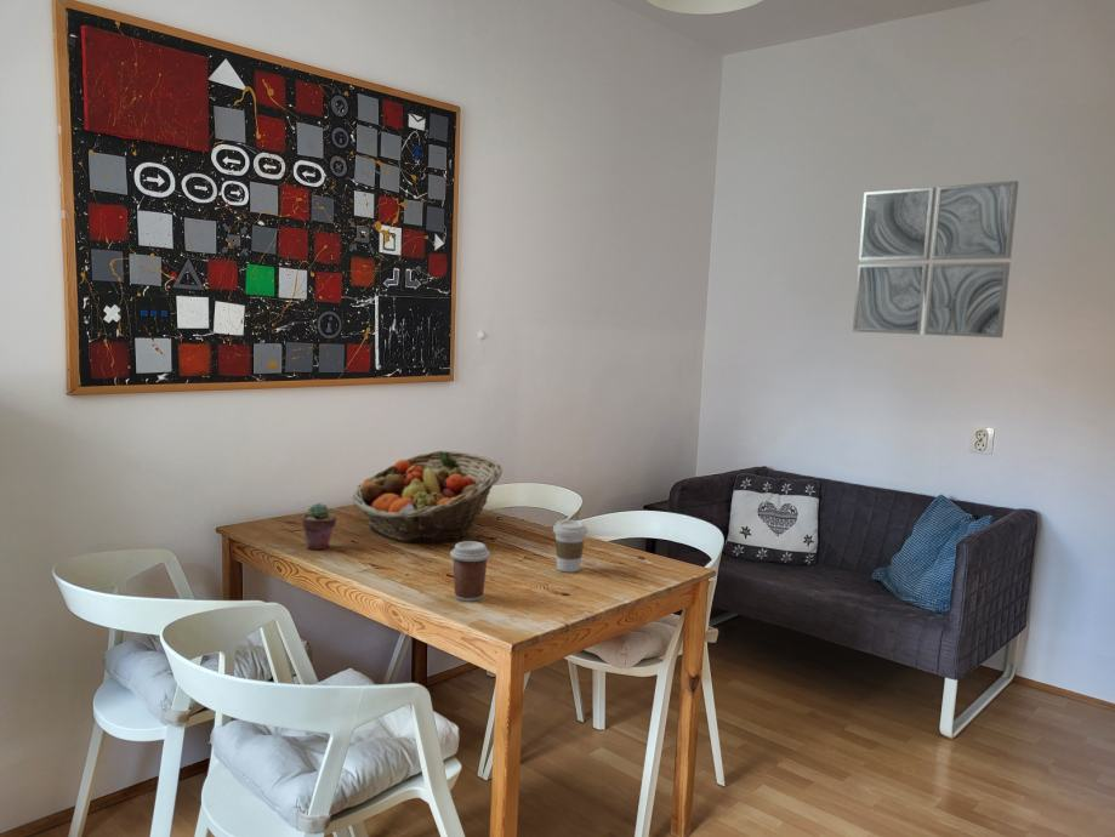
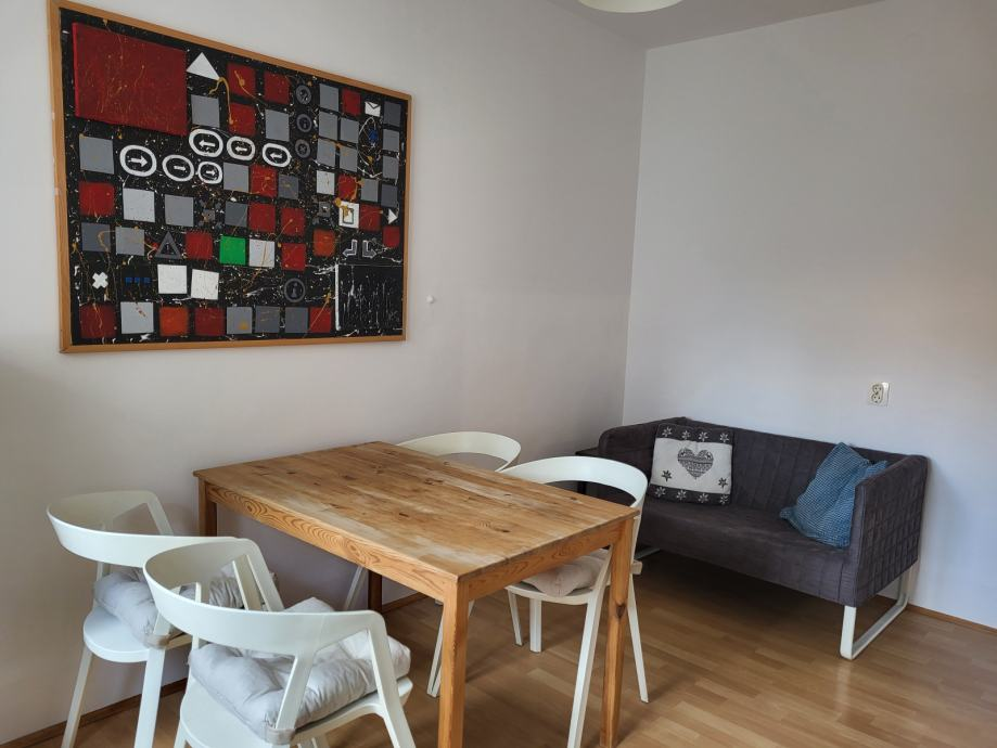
- fruit basket [351,450,504,543]
- potted succulent [301,502,337,551]
- coffee cup [449,540,491,603]
- coffee cup [552,519,588,574]
- wall art [852,180,1020,338]
